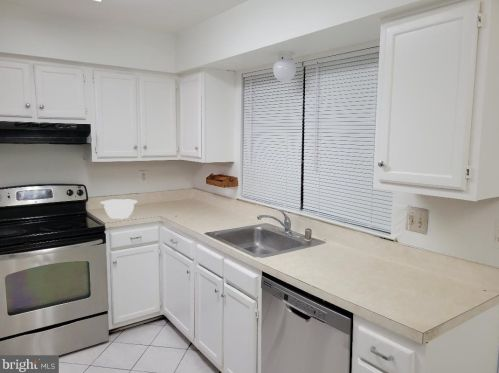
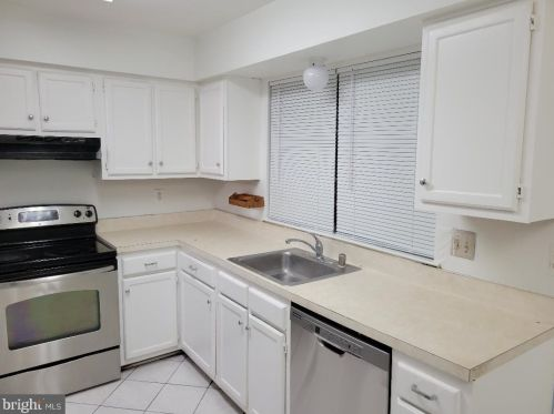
- mixing bowl [99,198,138,220]
